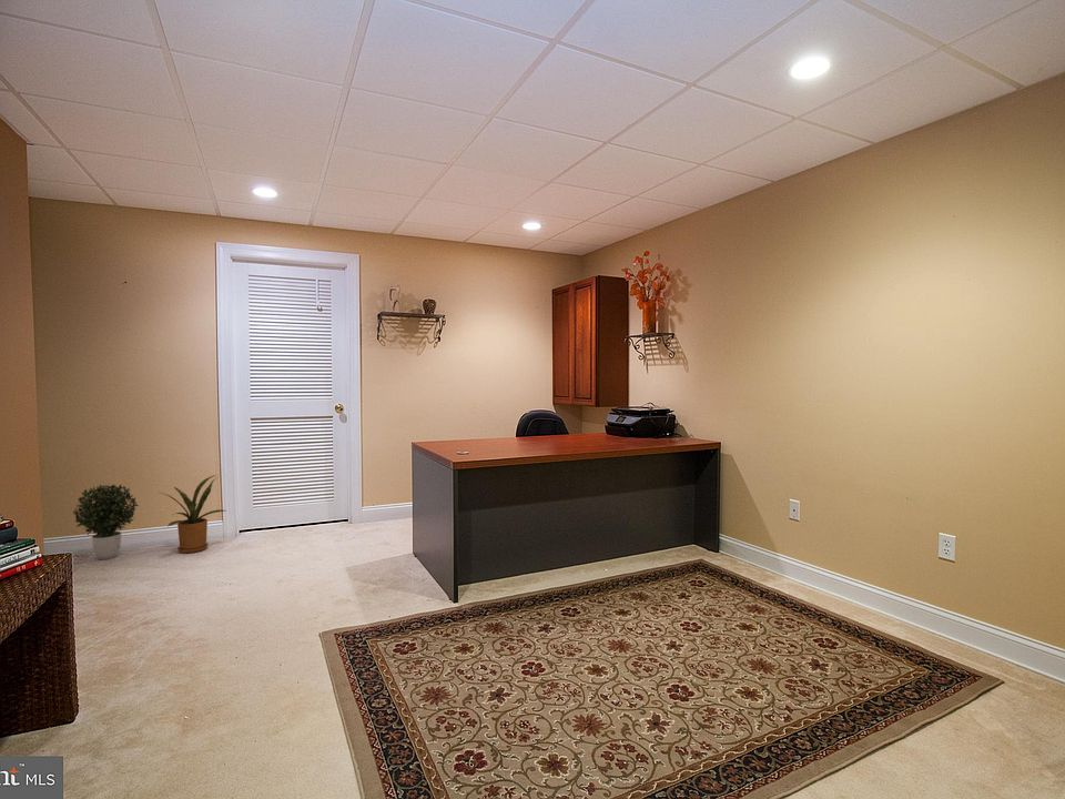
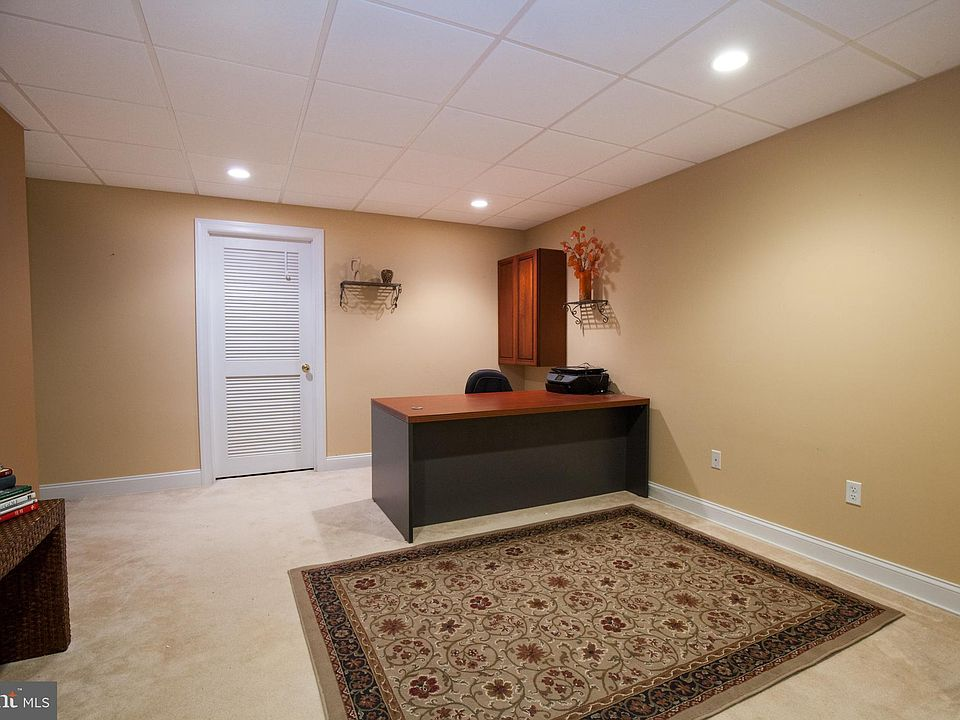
- house plant [159,474,229,554]
- potted plant [72,484,140,560]
